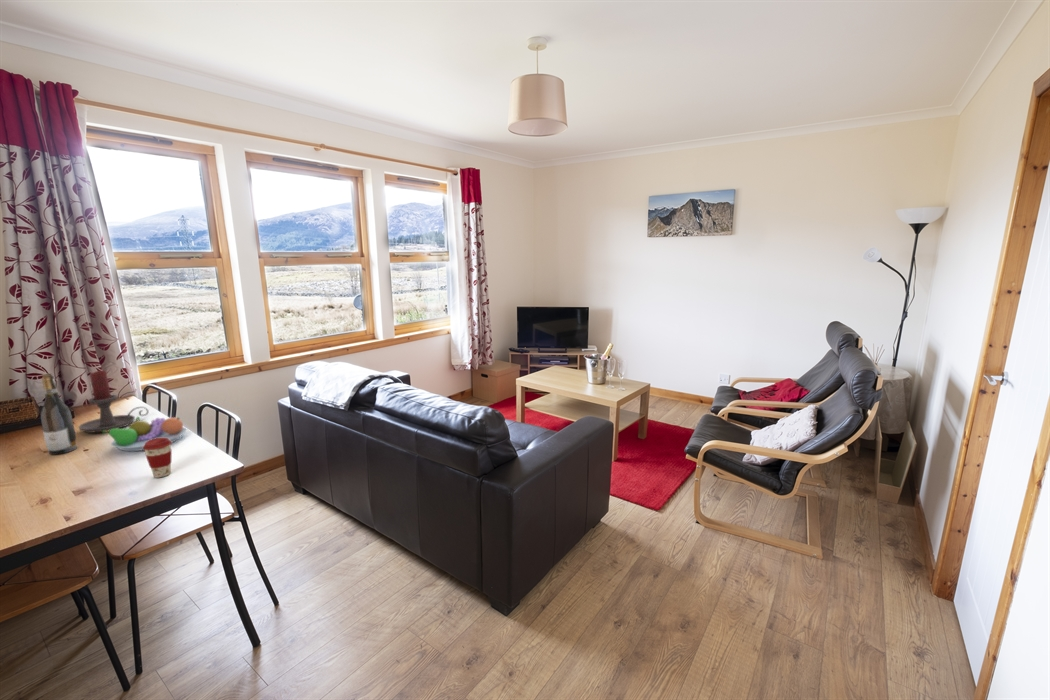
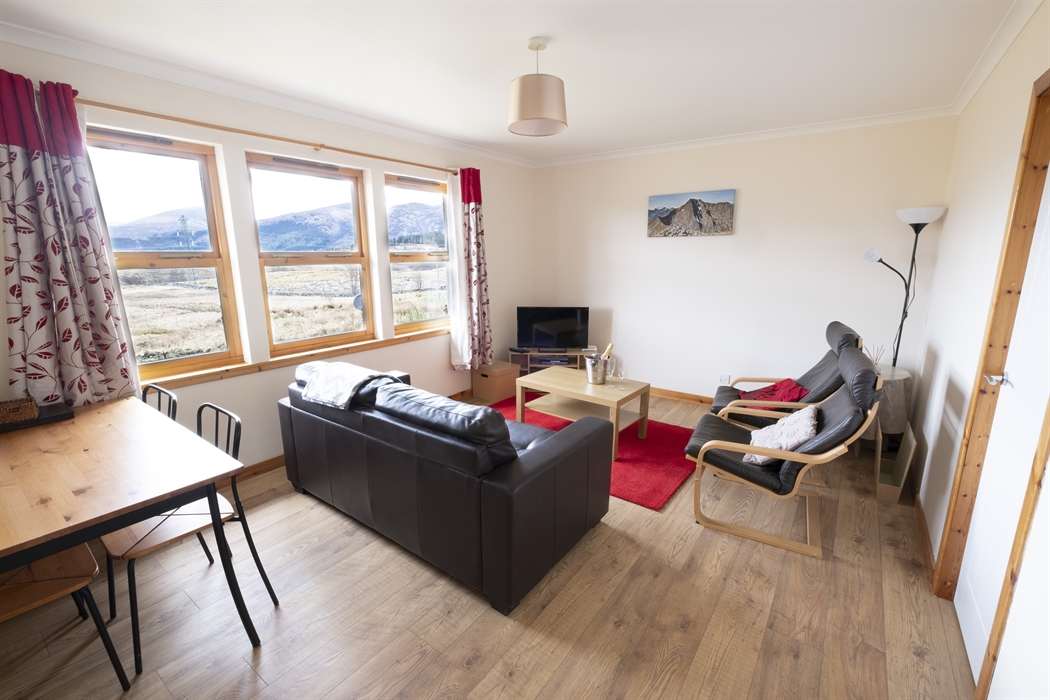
- fruit bowl [101,415,187,452]
- wine bottle [39,372,78,456]
- candle holder [78,370,150,434]
- coffee cup [143,438,173,479]
